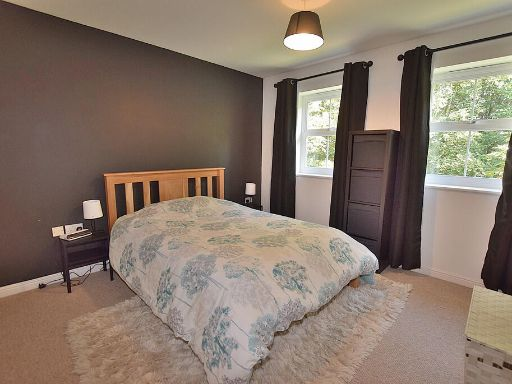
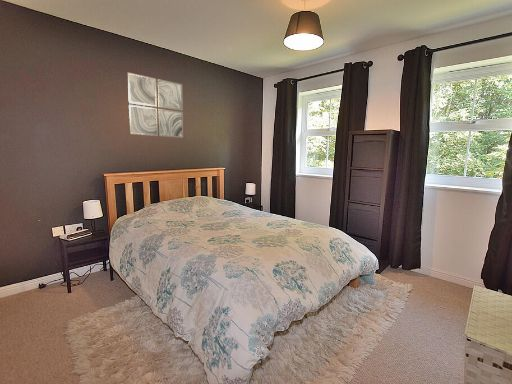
+ wall art [126,72,184,139]
